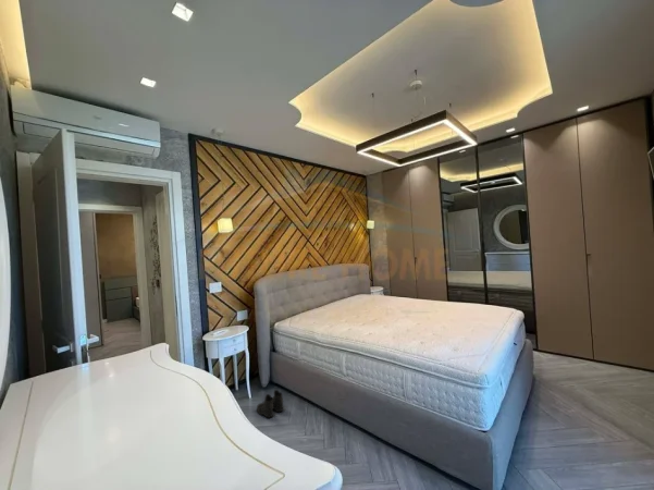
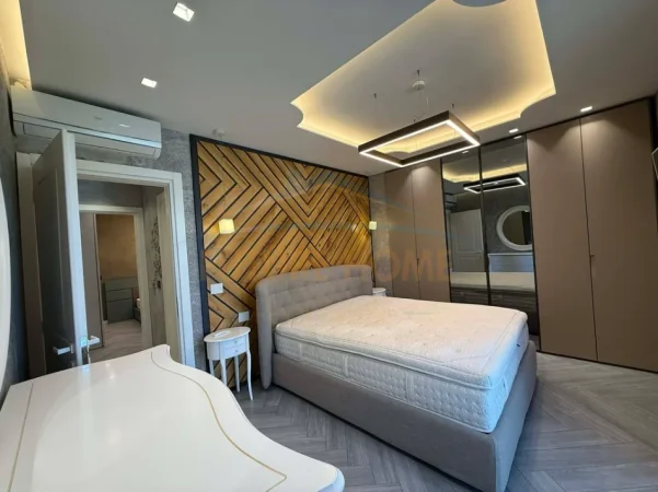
- boots [256,389,284,419]
